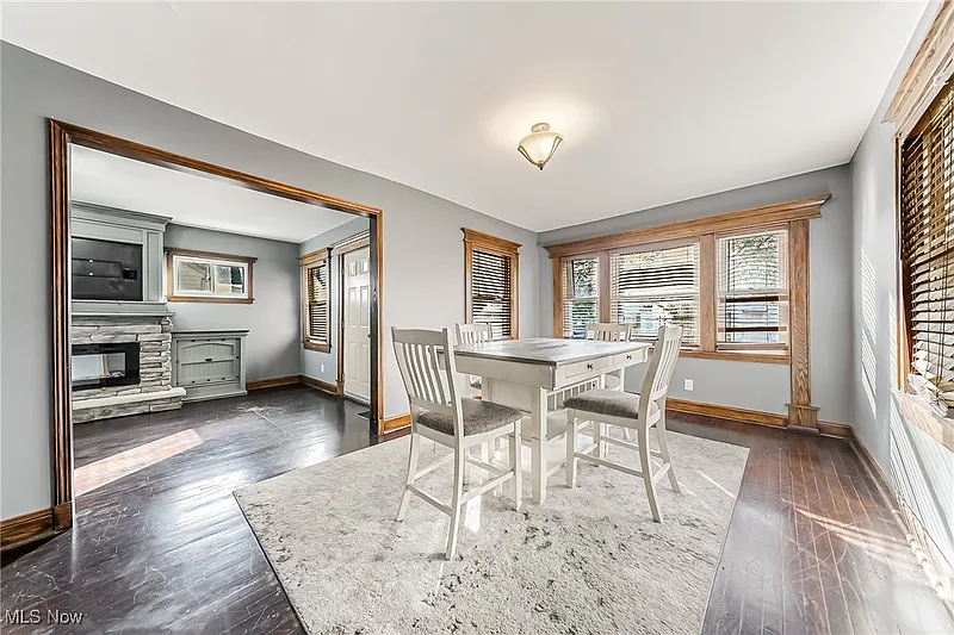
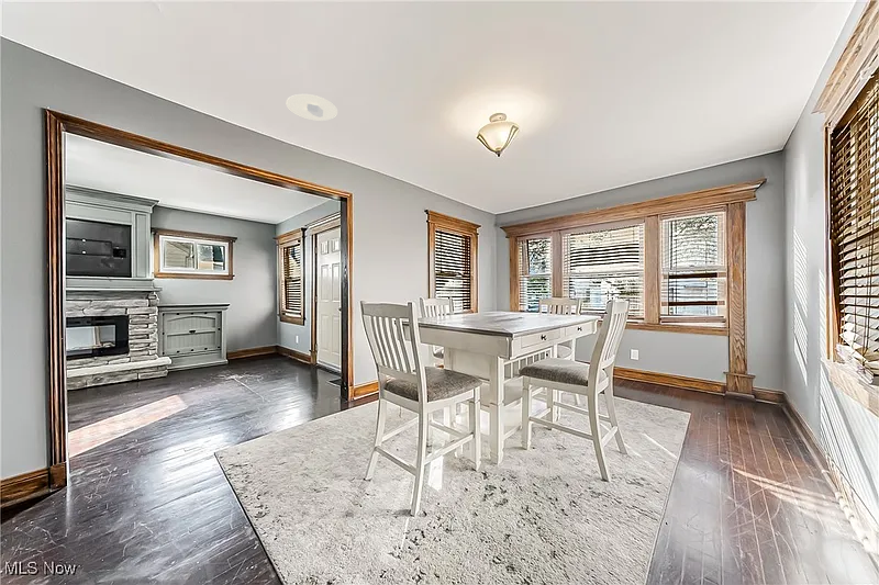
+ recessed light [285,93,338,122]
